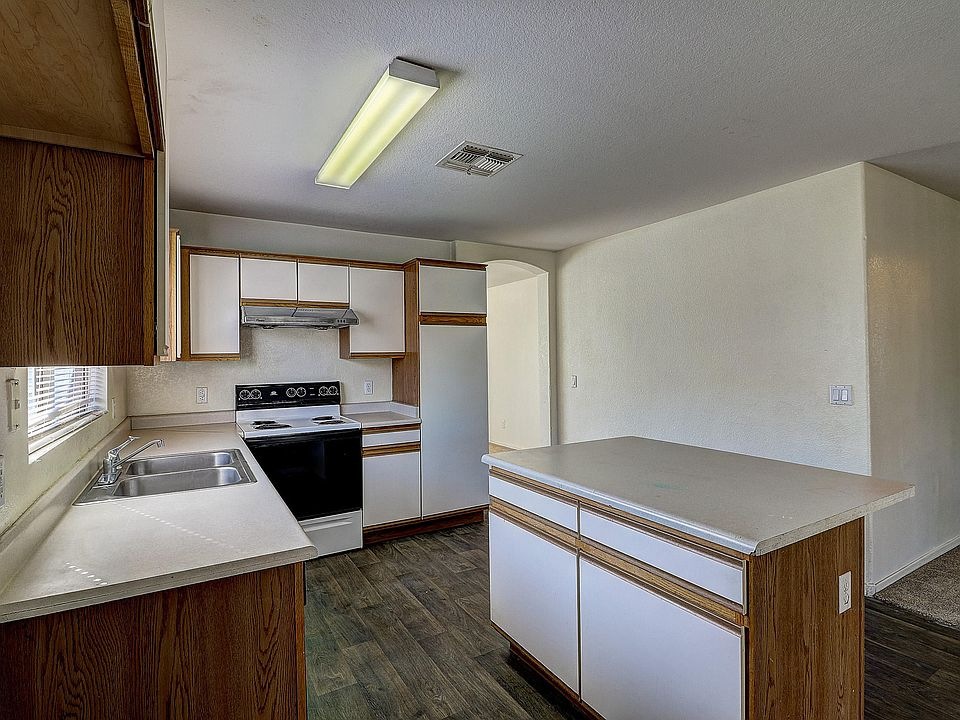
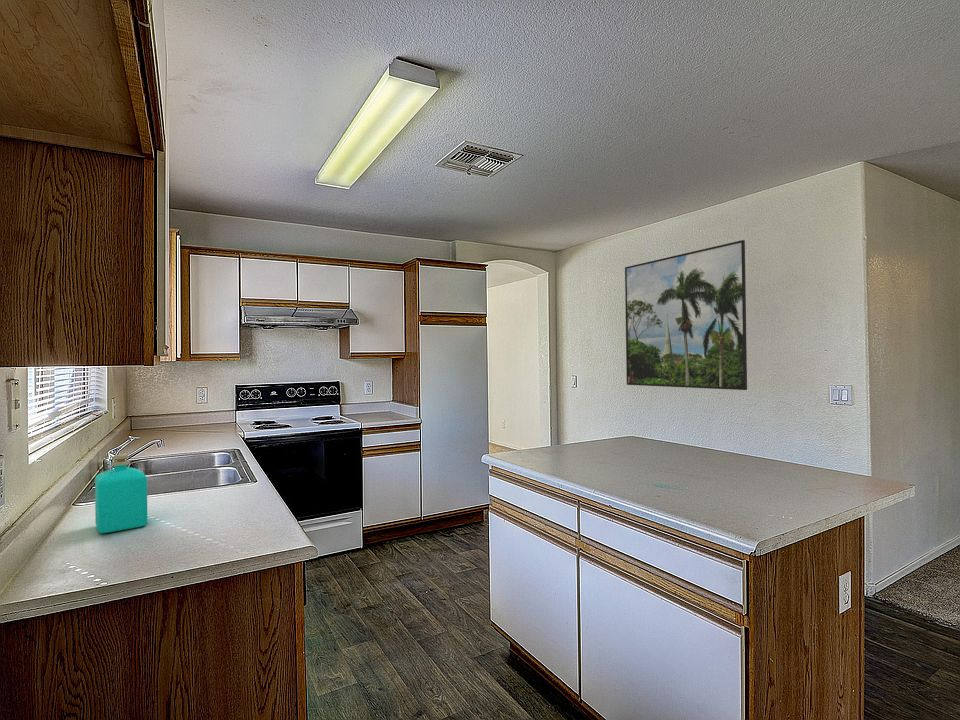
+ soap bottle [94,453,148,534]
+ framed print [624,239,748,391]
